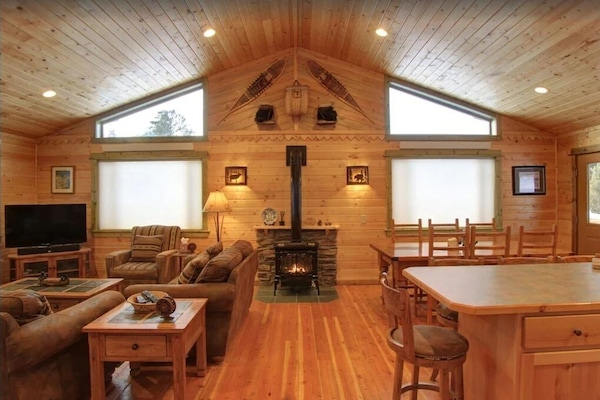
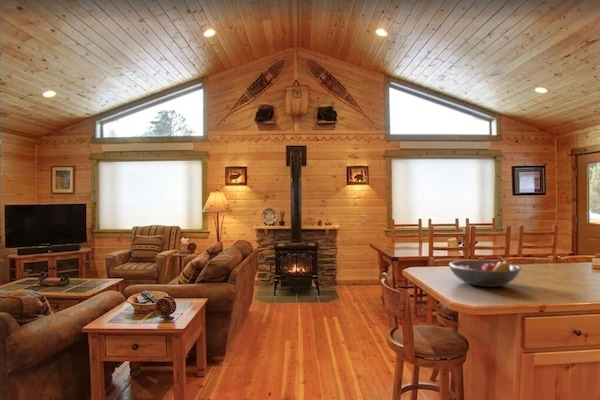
+ fruit bowl [447,259,522,288]
